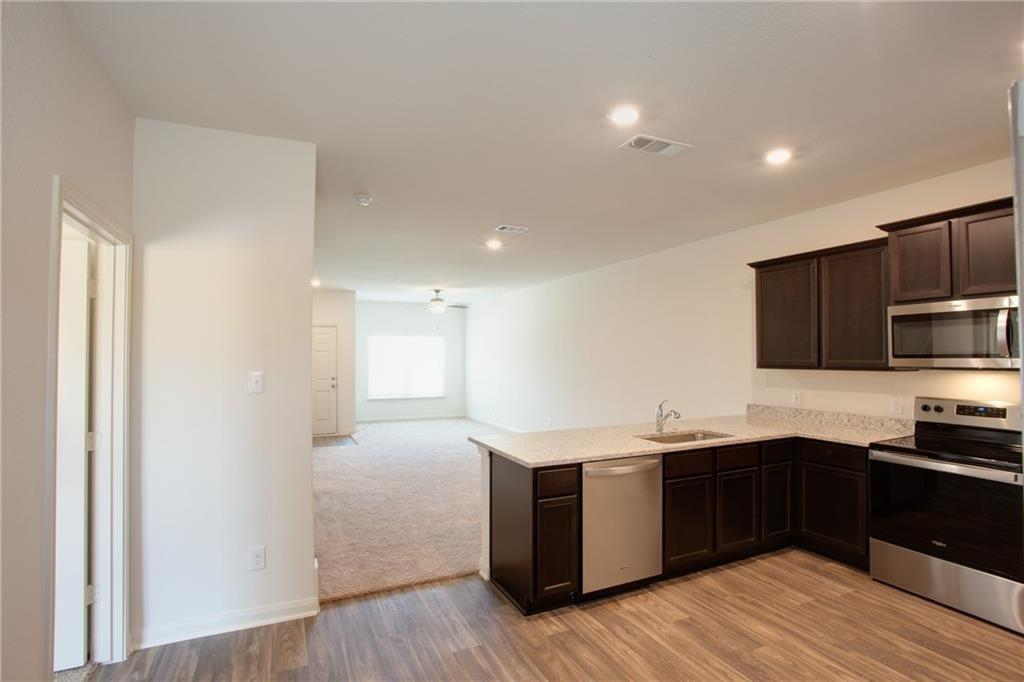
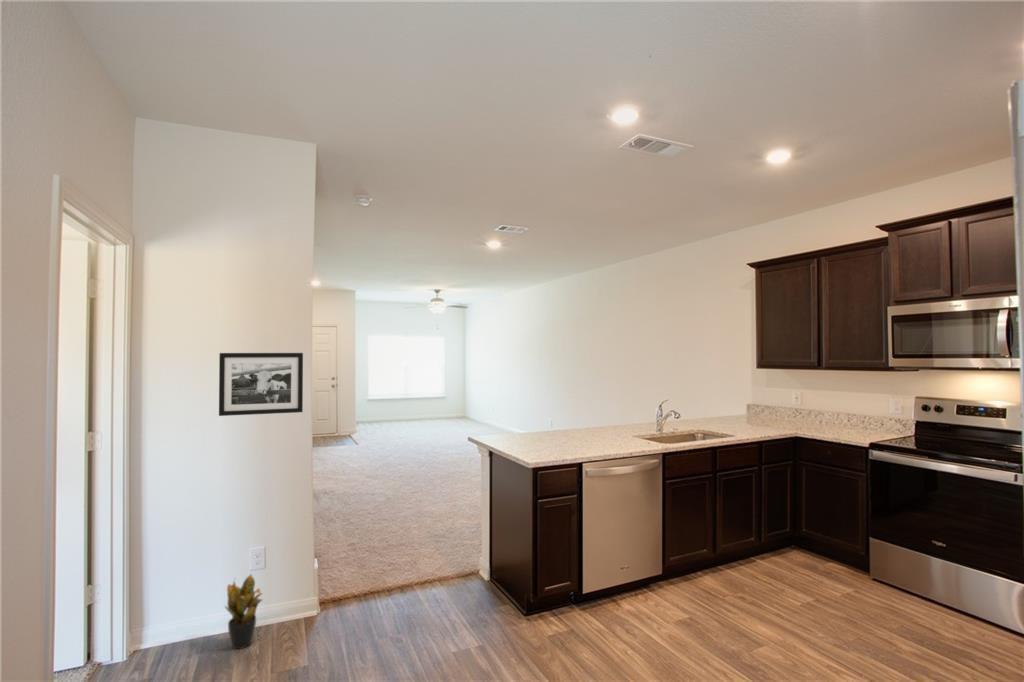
+ potted plant [224,573,264,650]
+ picture frame [218,352,304,417]
